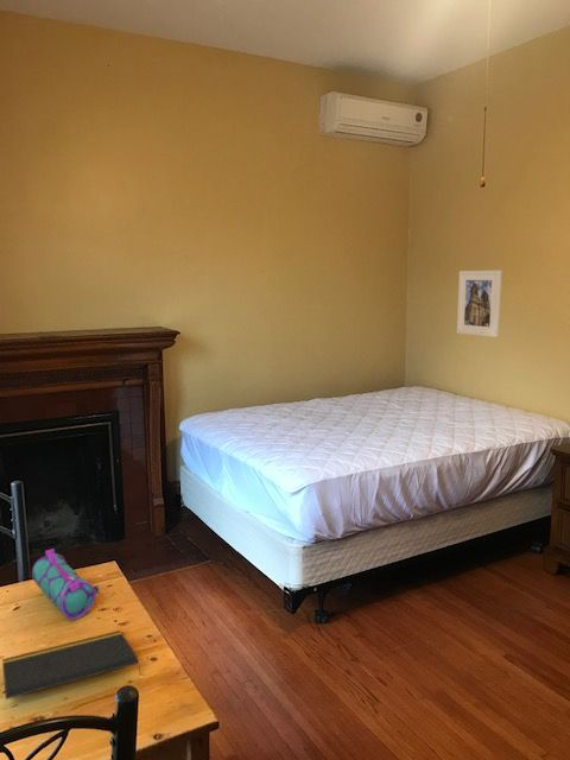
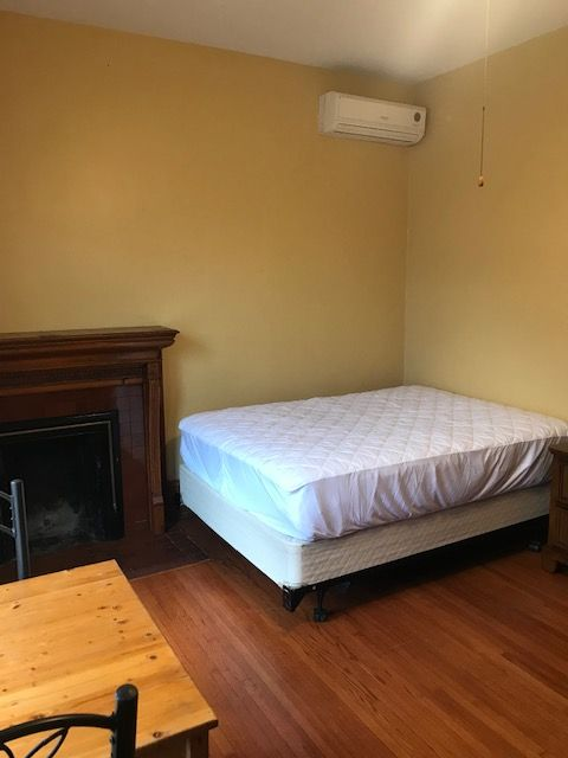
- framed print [456,270,502,338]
- pencil case [31,547,101,621]
- notepad [1,629,141,701]
